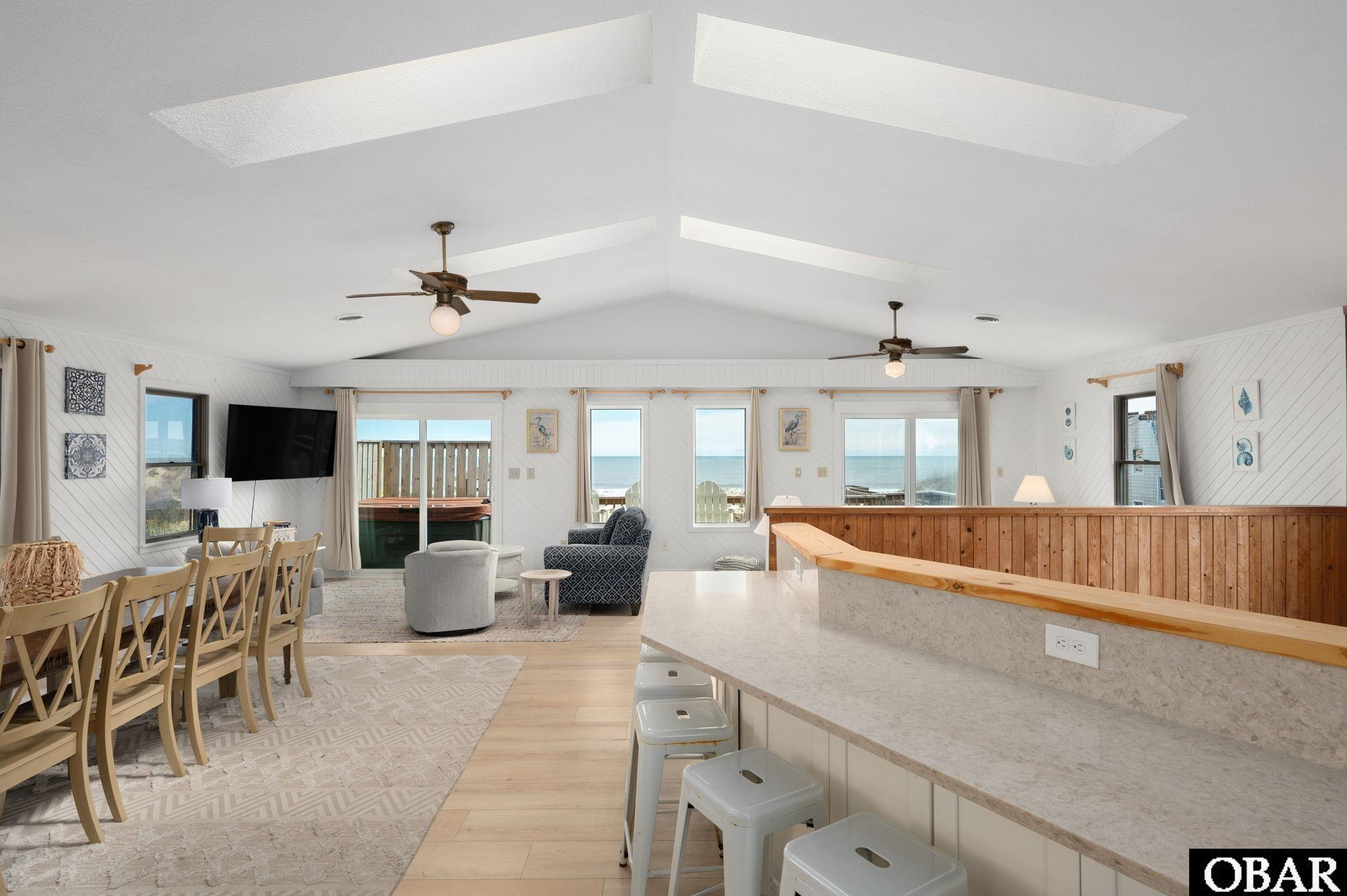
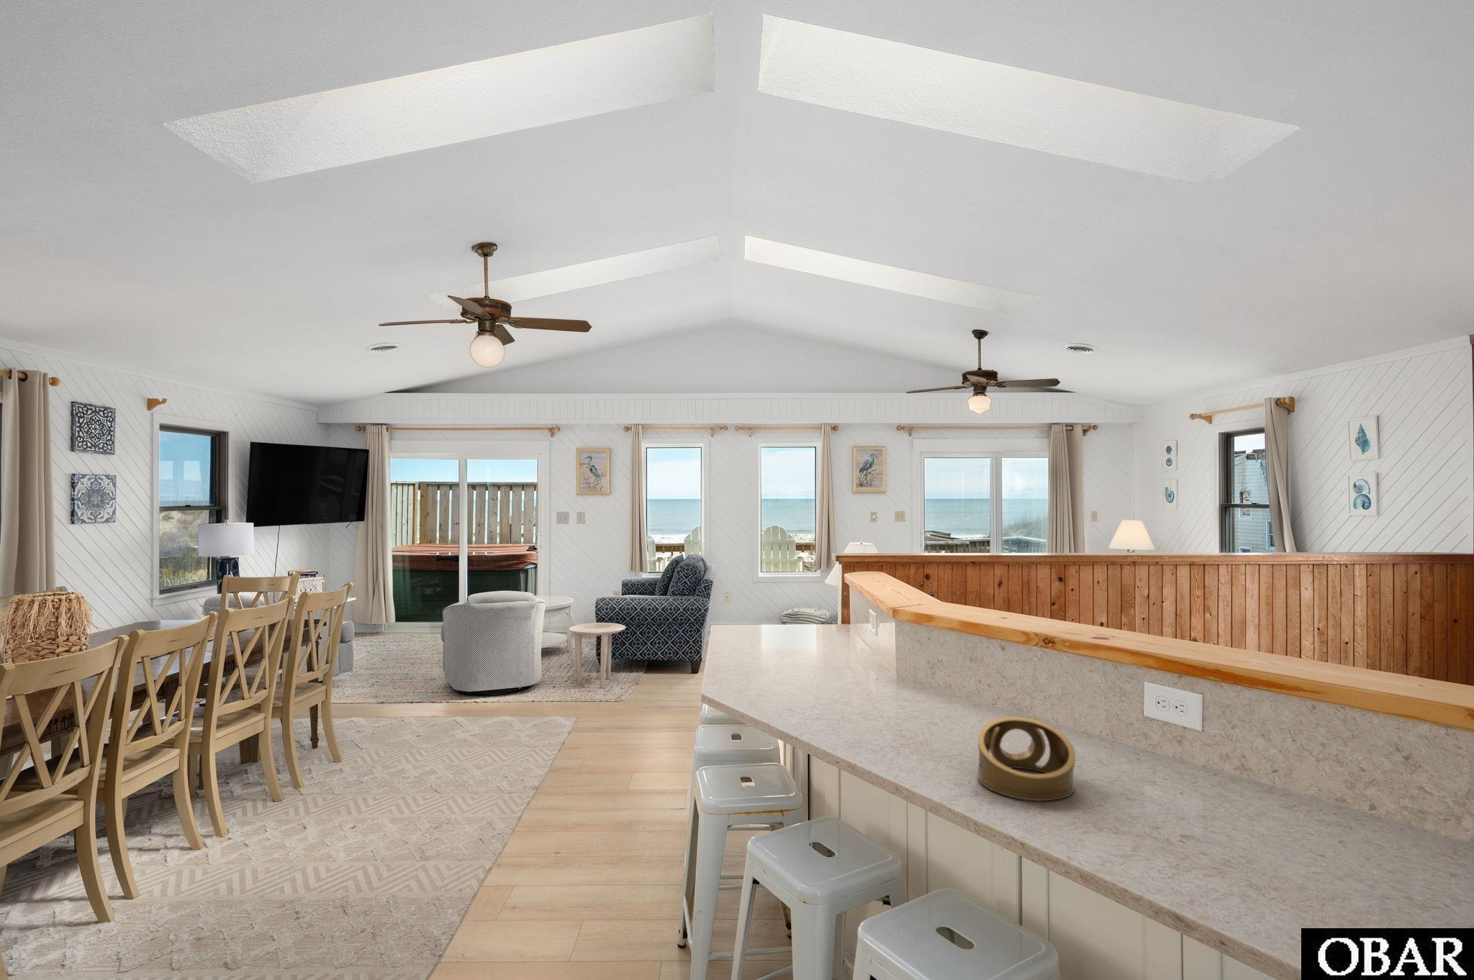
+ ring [977,716,1076,801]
